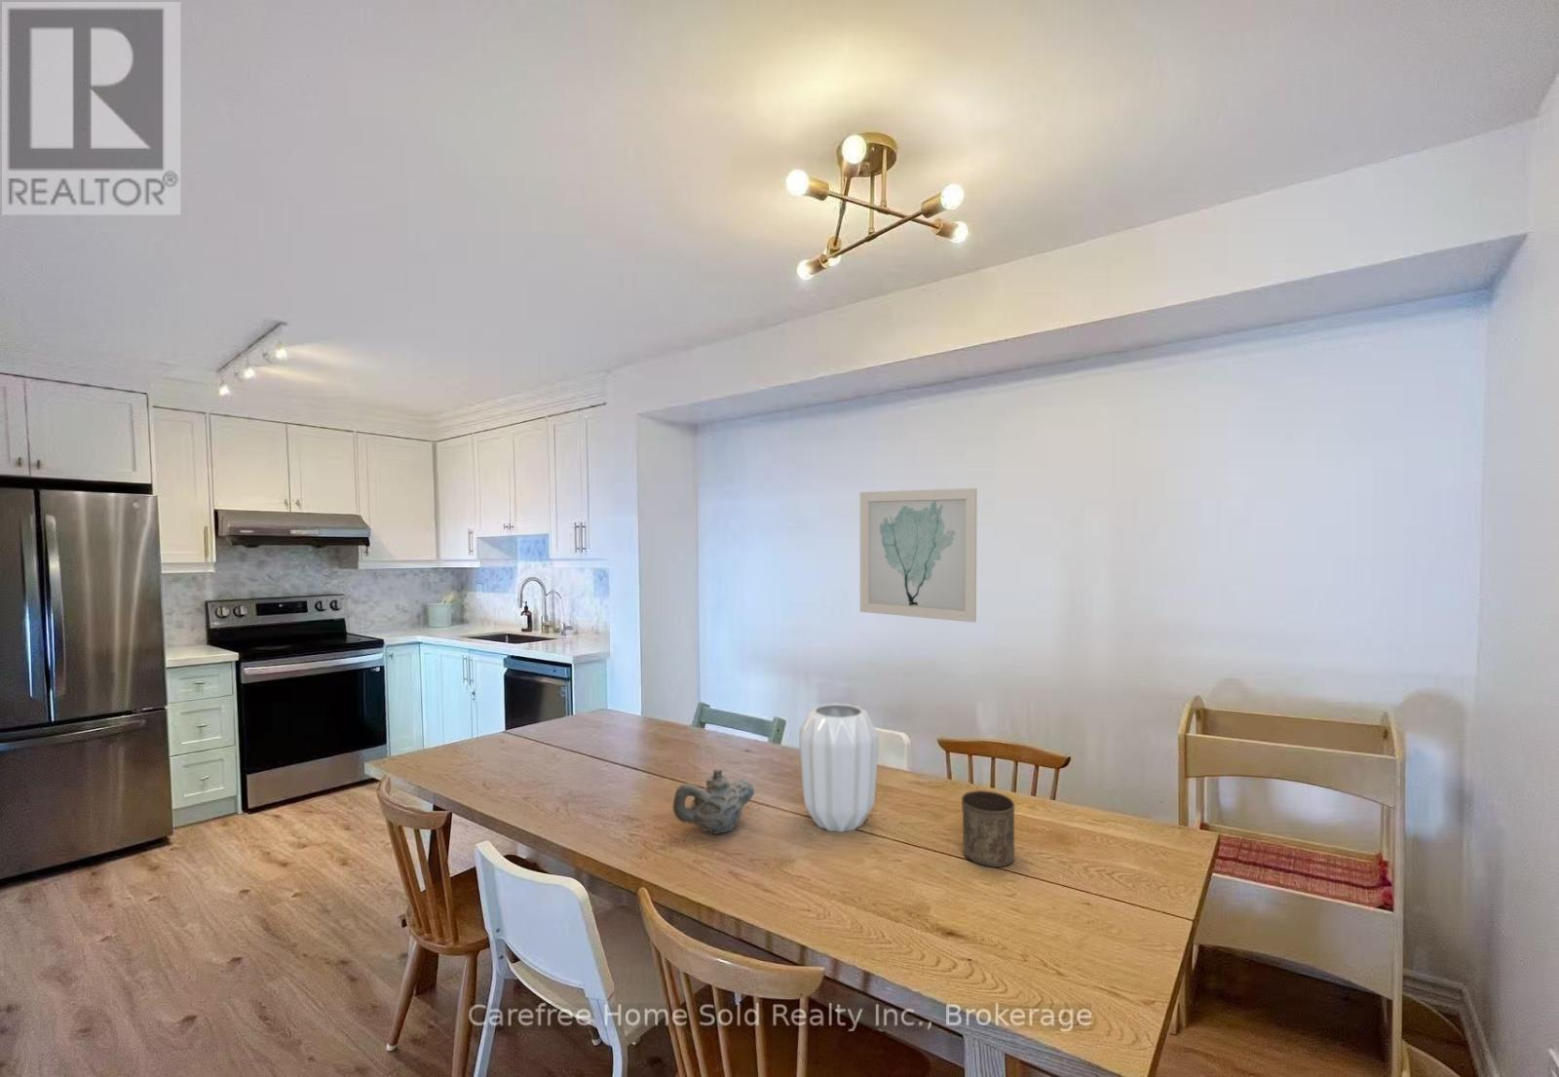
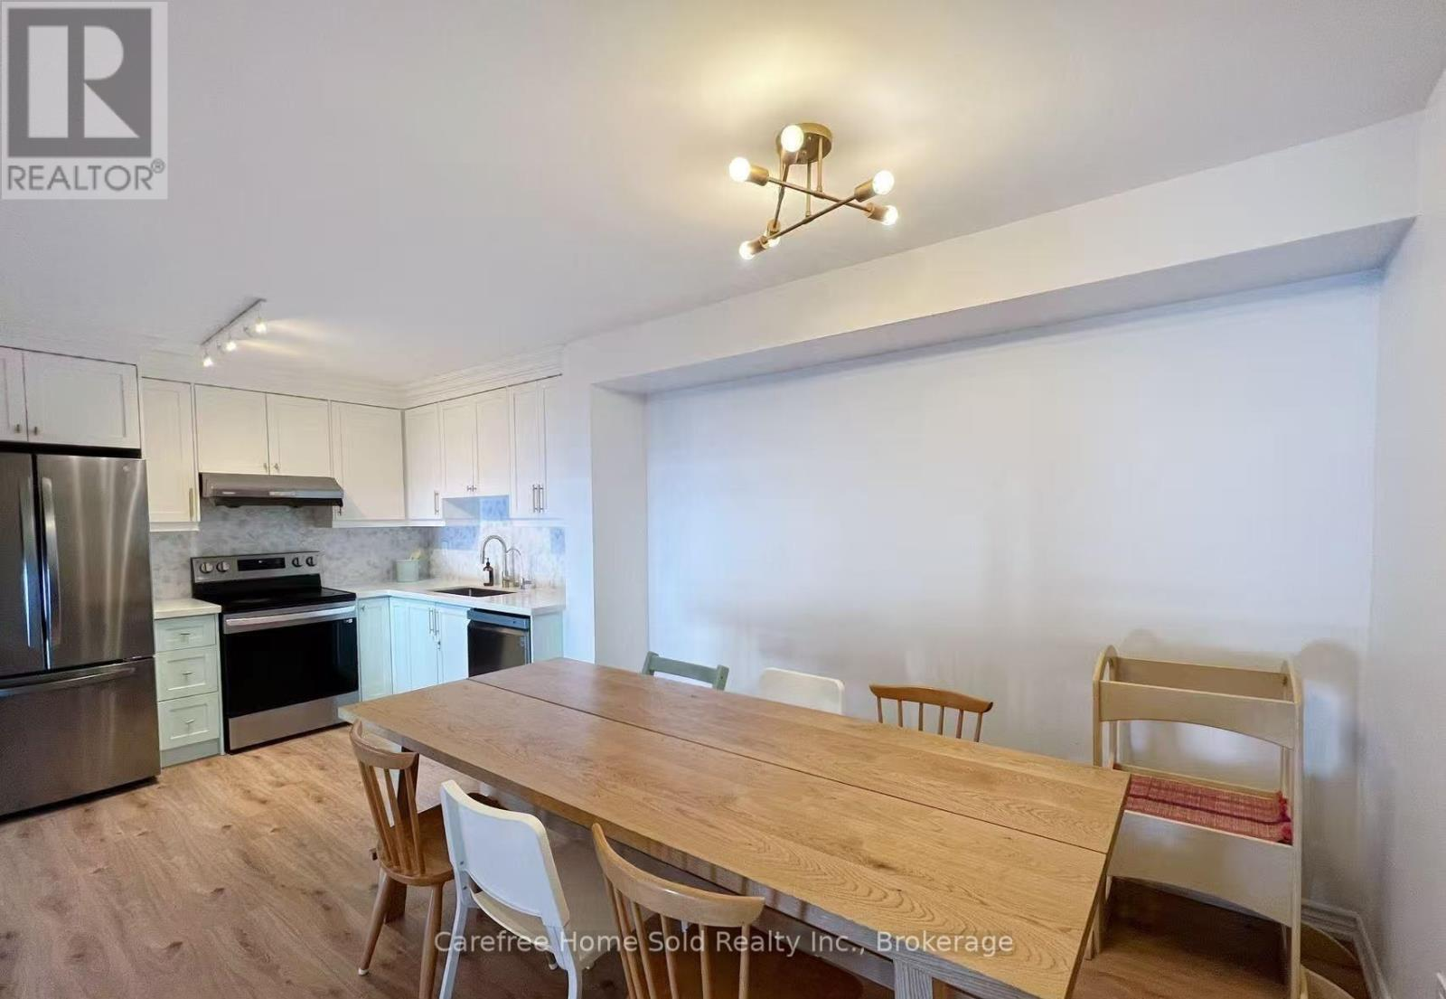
- vase [798,701,880,833]
- cup [961,789,1015,868]
- teapot [673,768,755,835]
- wall art [859,487,977,623]
